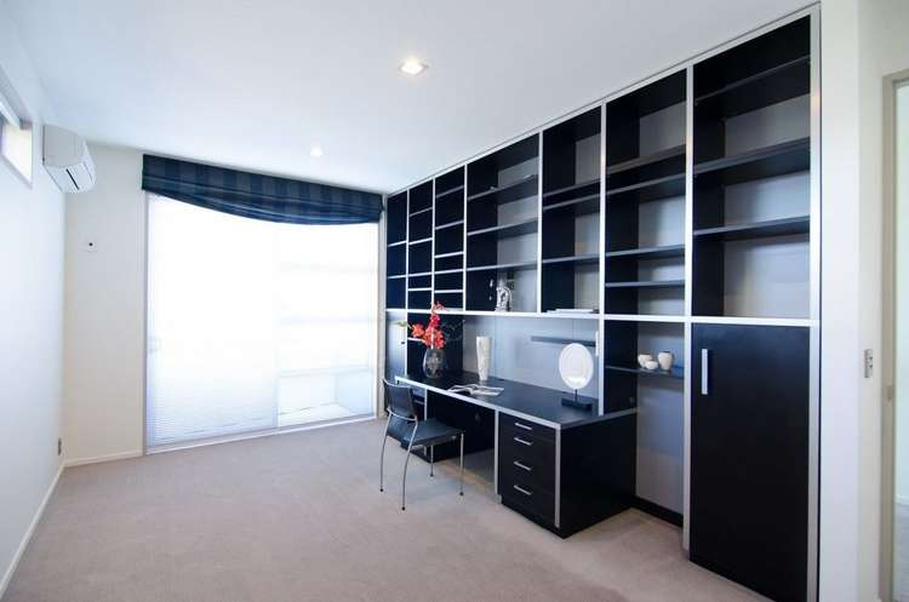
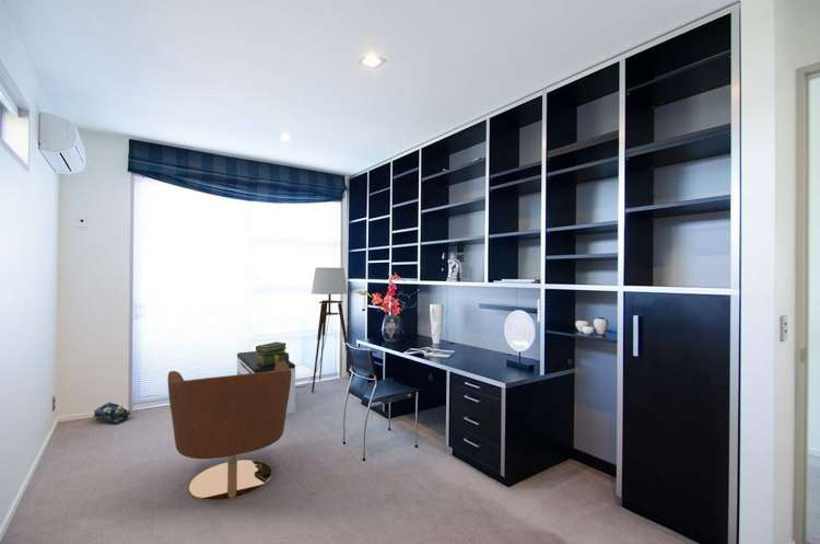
+ stack of books [255,340,290,367]
+ floor lamp [295,266,349,393]
+ bench [236,350,296,415]
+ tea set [92,402,132,425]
+ armchair [167,361,291,502]
